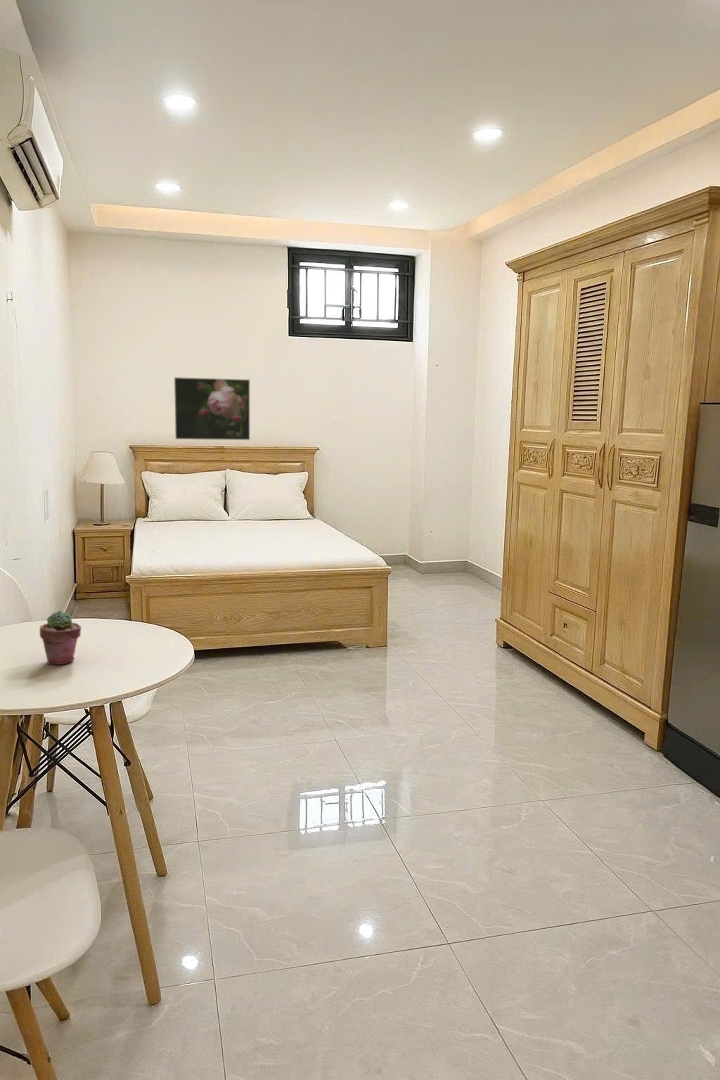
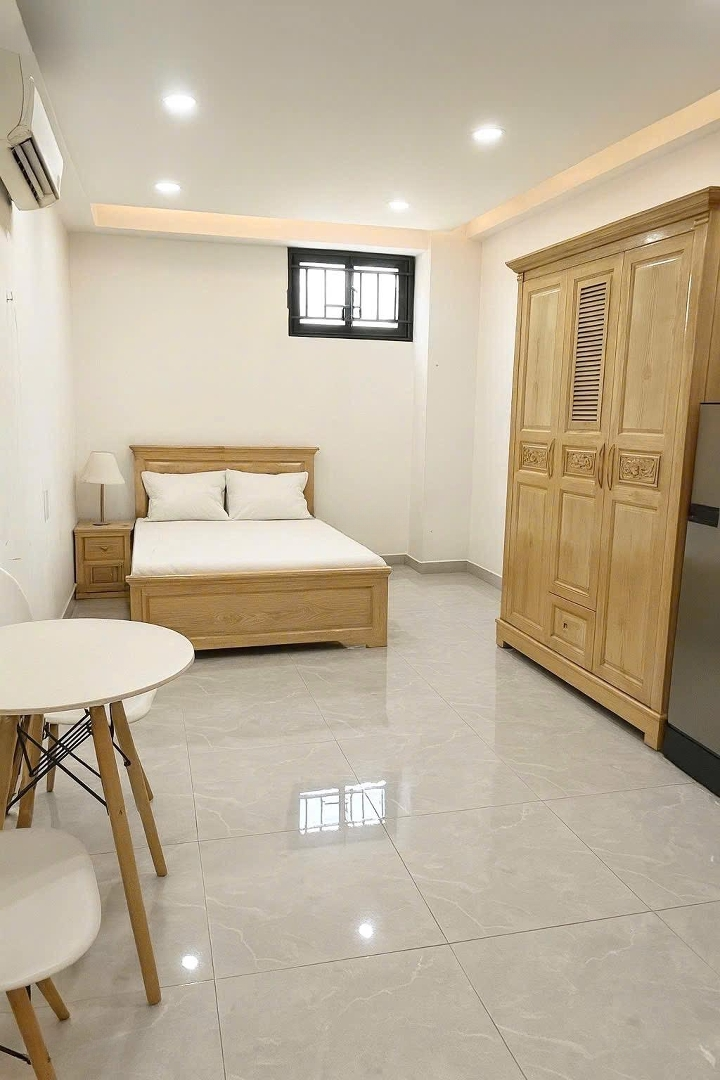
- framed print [173,376,251,441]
- potted succulent [39,610,82,666]
